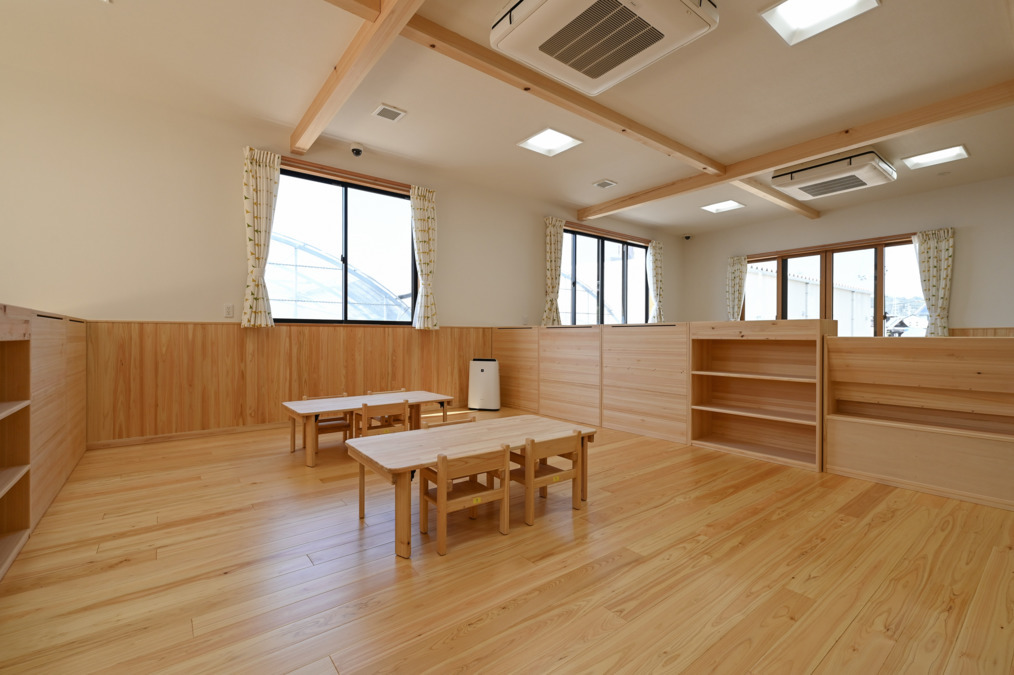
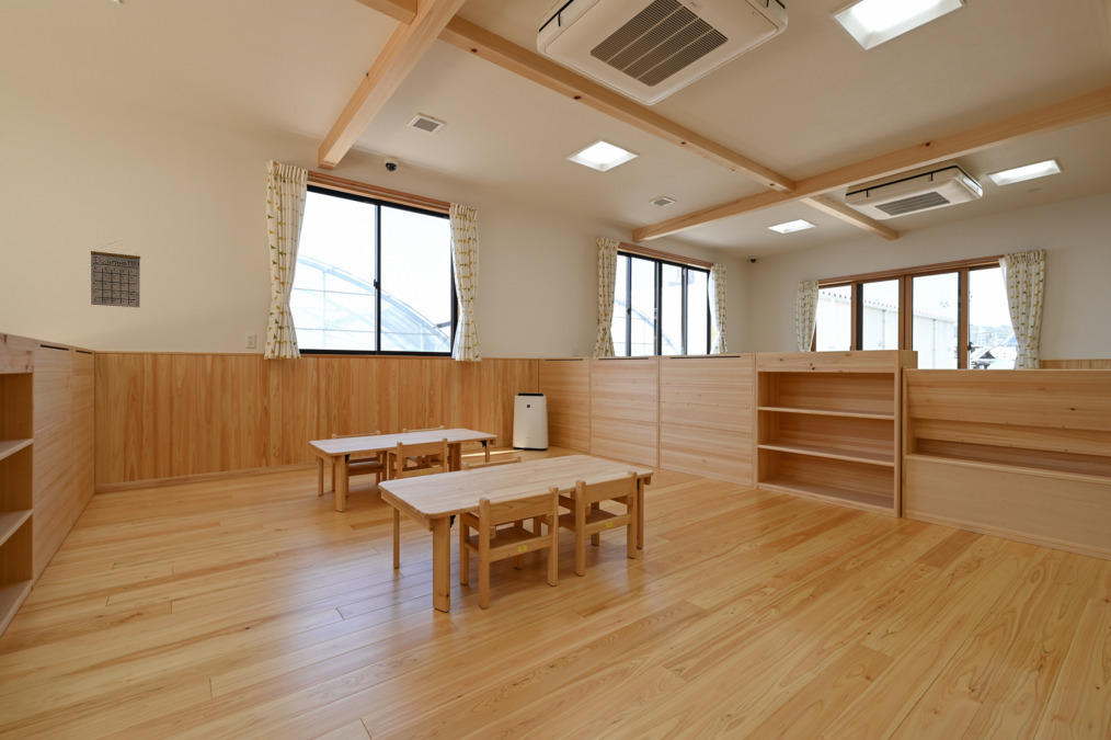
+ calendar [90,240,141,309]
